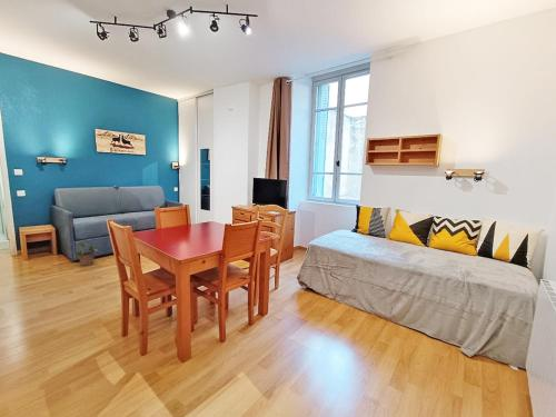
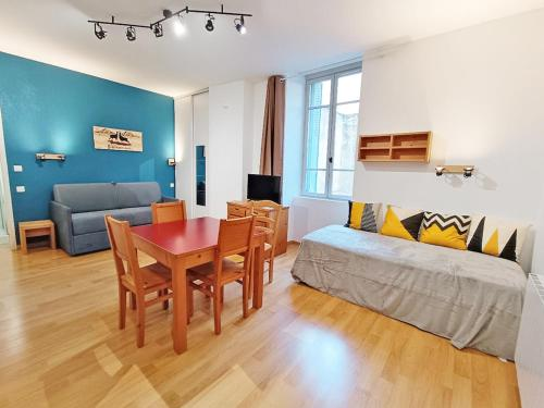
- potted plant [75,240,99,267]
